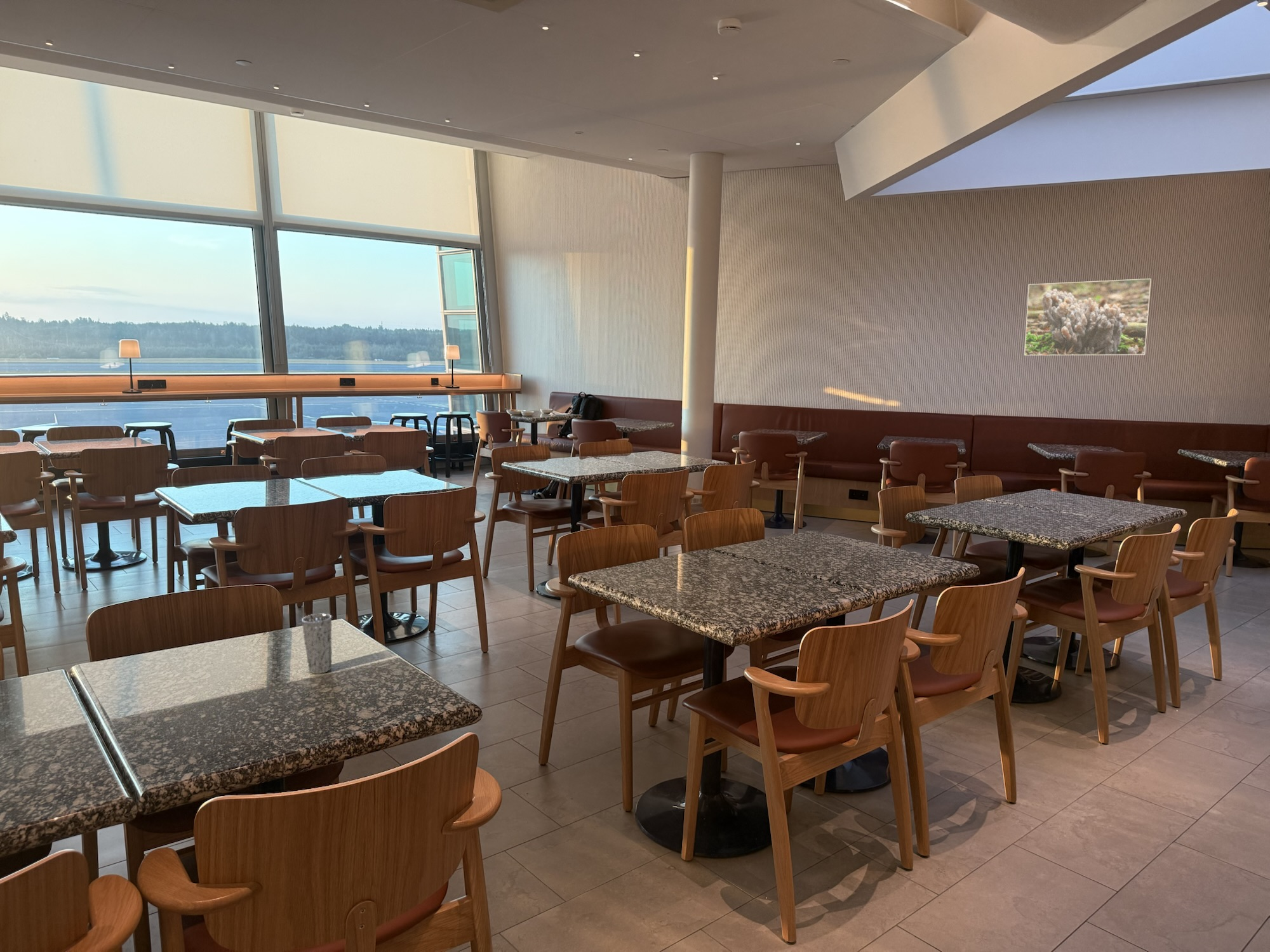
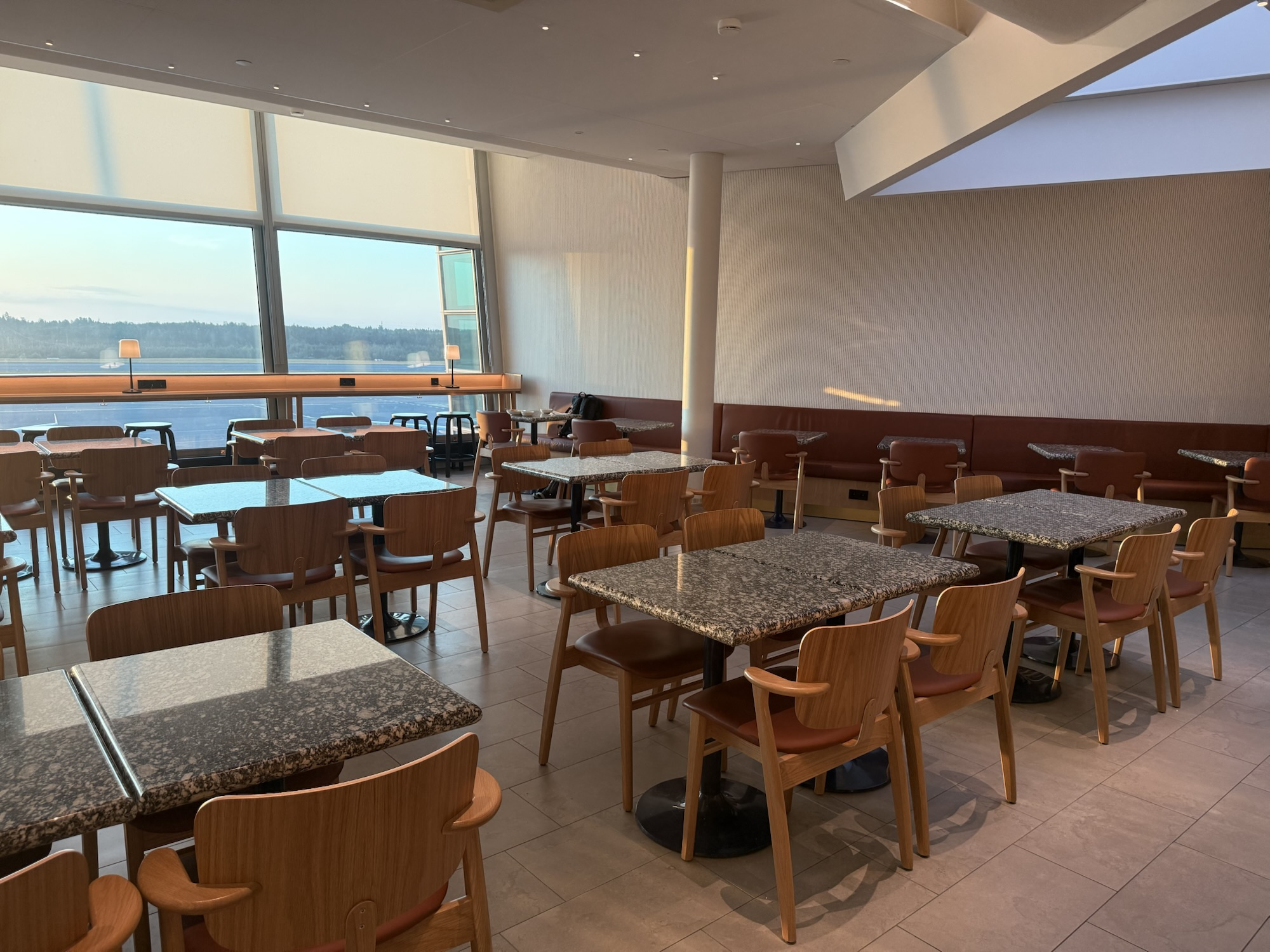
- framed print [1024,278,1152,356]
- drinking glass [301,613,333,674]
